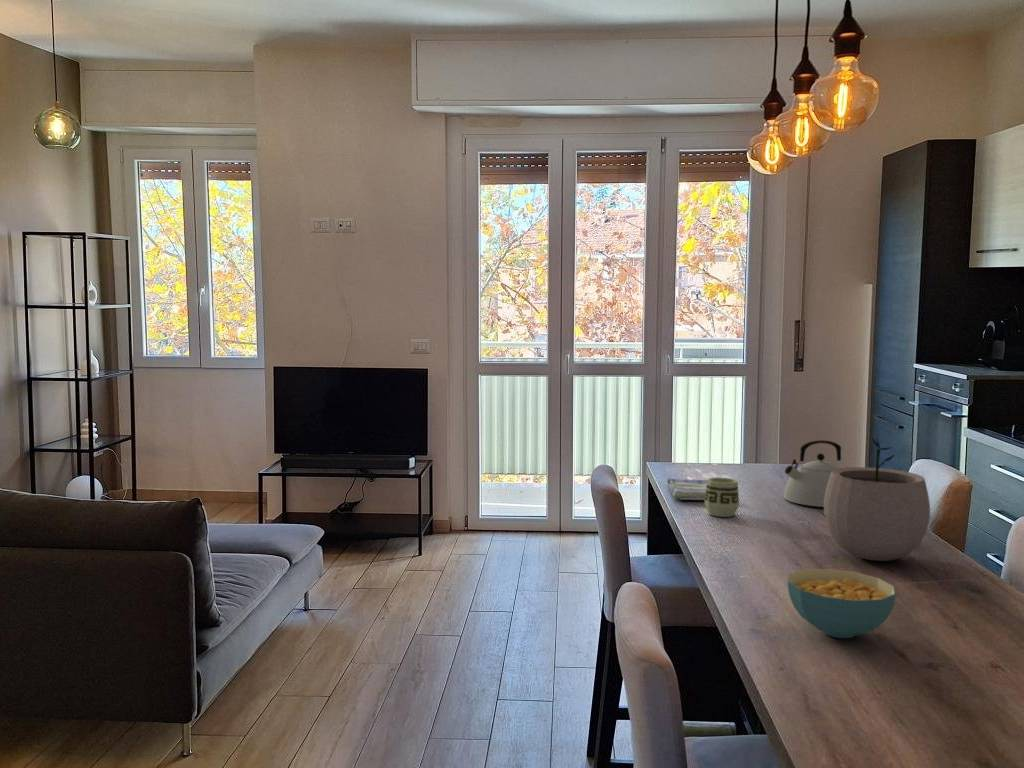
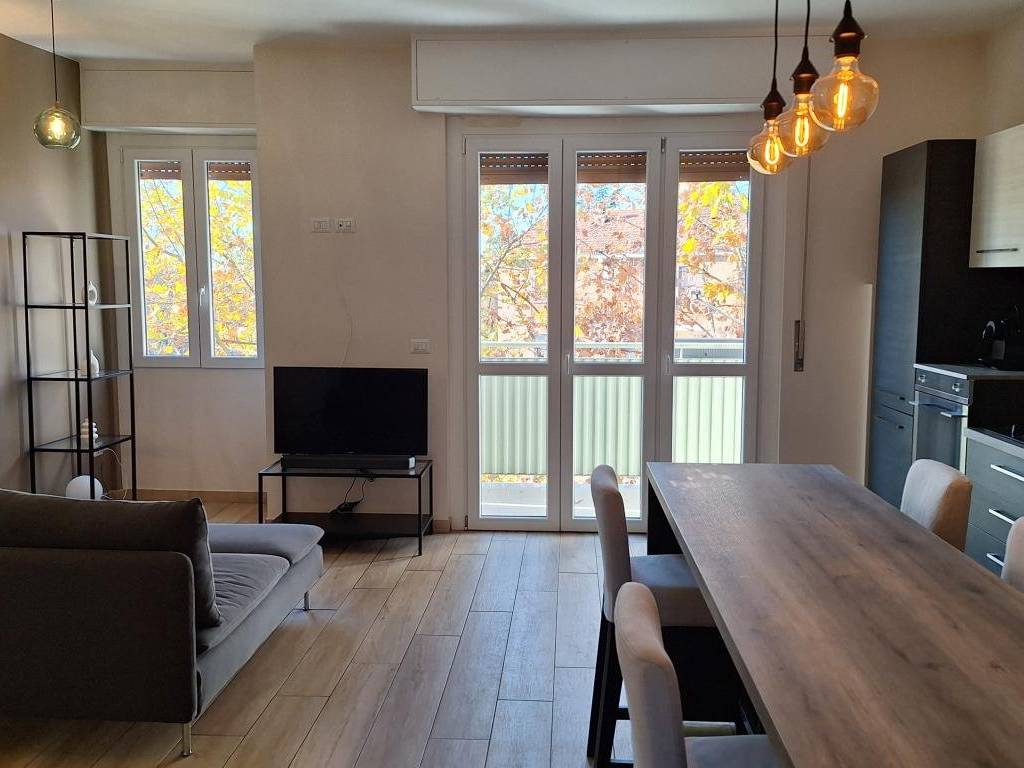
- cup [703,477,740,518]
- plant pot [823,437,931,562]
- cereal bowl [787,568,897,639]
- dish towel [667,478,707,501]
- kettle [783,439,842,508]
